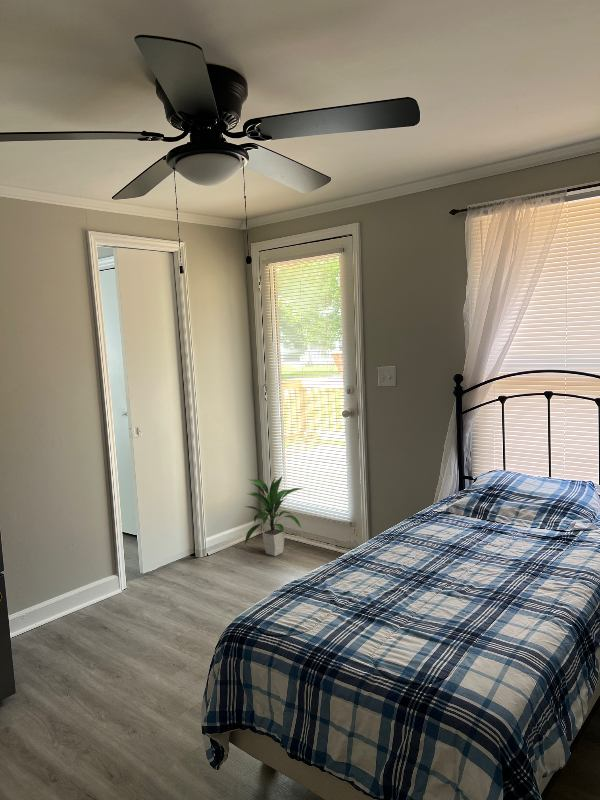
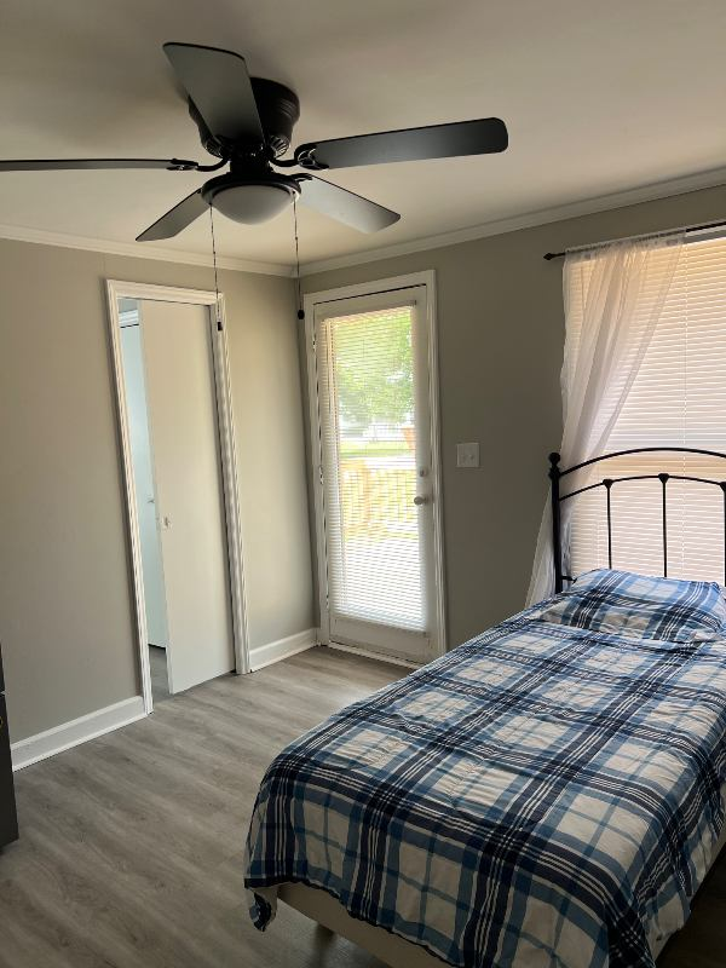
- indoor plant [244,476,304,557]
